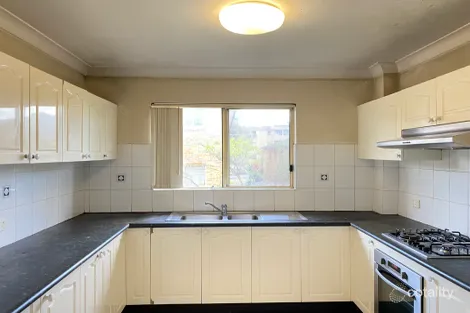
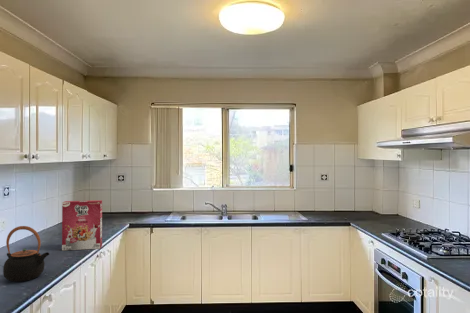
+ teapot [2,225,50,283]
+ cereal box [61,199,103,251]
